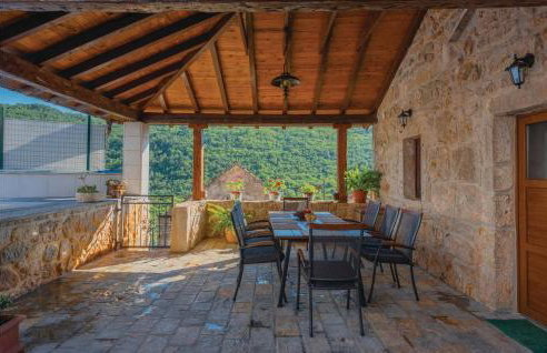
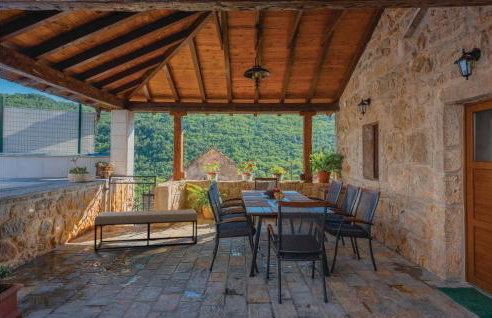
+ bench [93,208,199,252]
